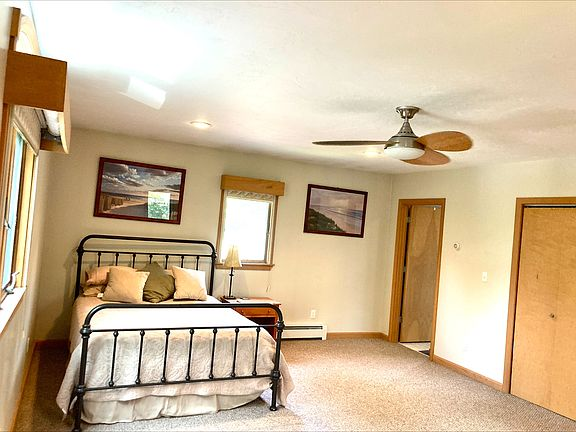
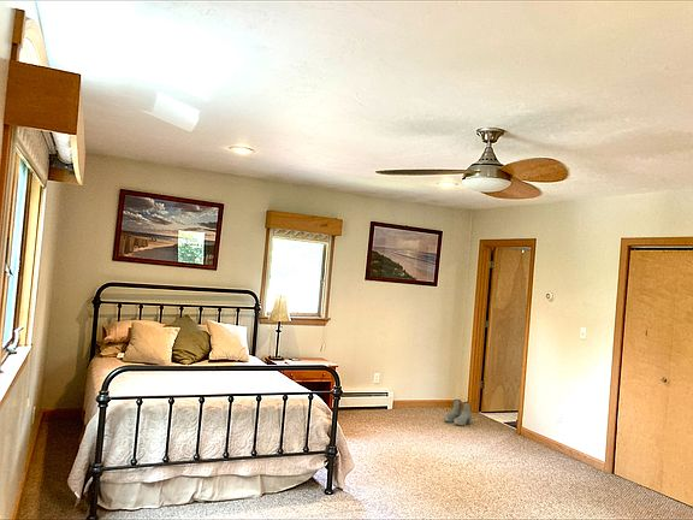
+ boots [443,398,473,427]
